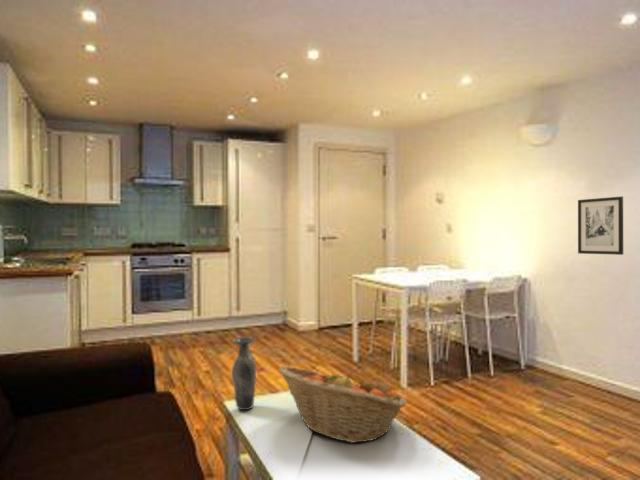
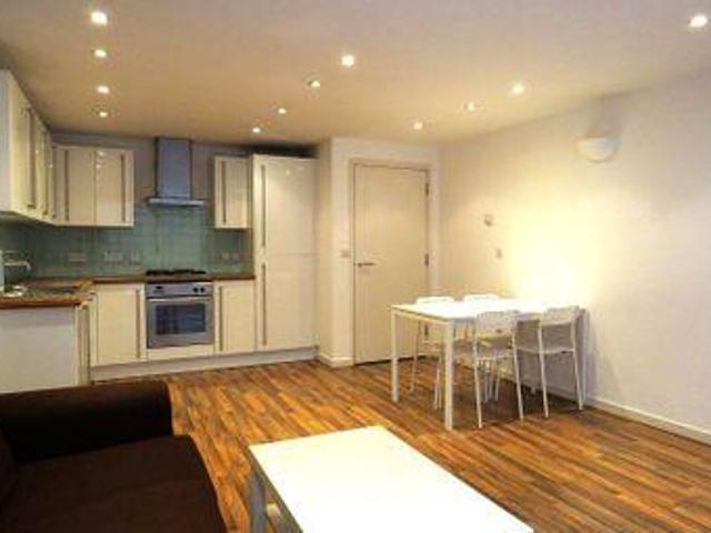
- vase [231,336,257,411]
- wall art [577,195,624,256]
- fruit basket [278,365,408,444]
